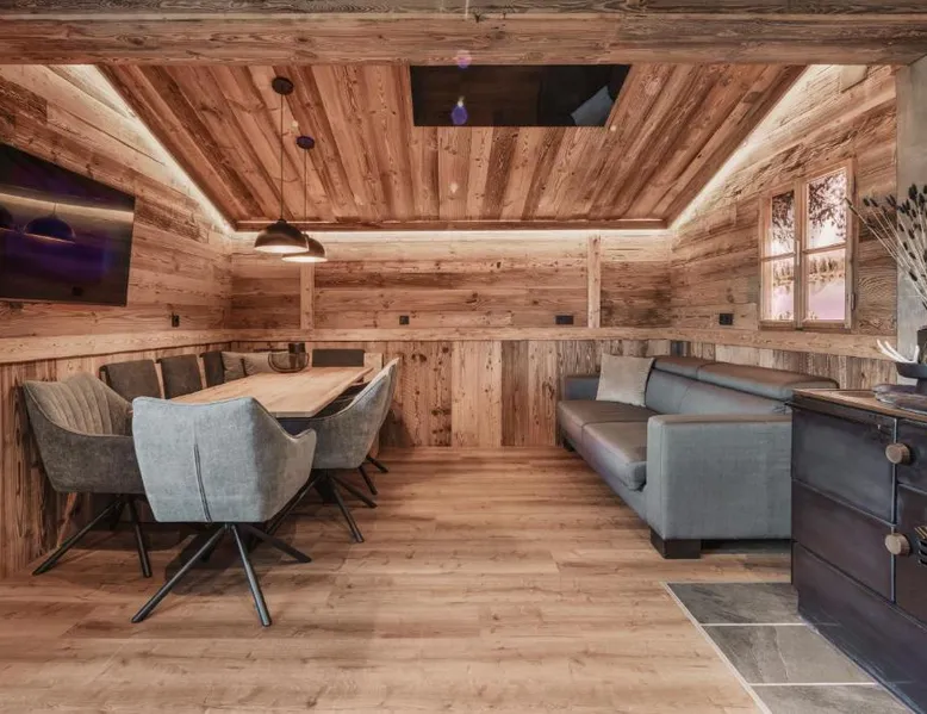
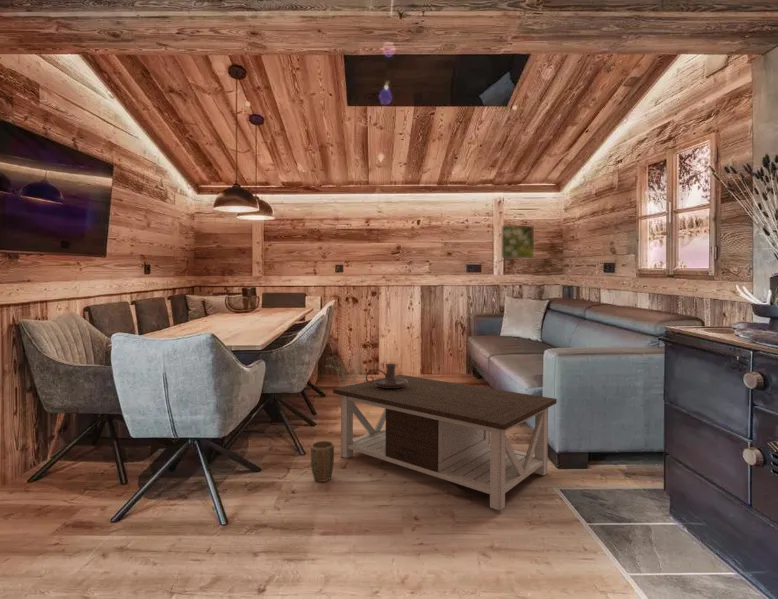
+ coffee table [332,374,558,512]
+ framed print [500,224,535,259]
+ decorative plant [326,346,373,388]
+ plant pot [310,440,335,483]
+ candle holder [365,363,408,388]
